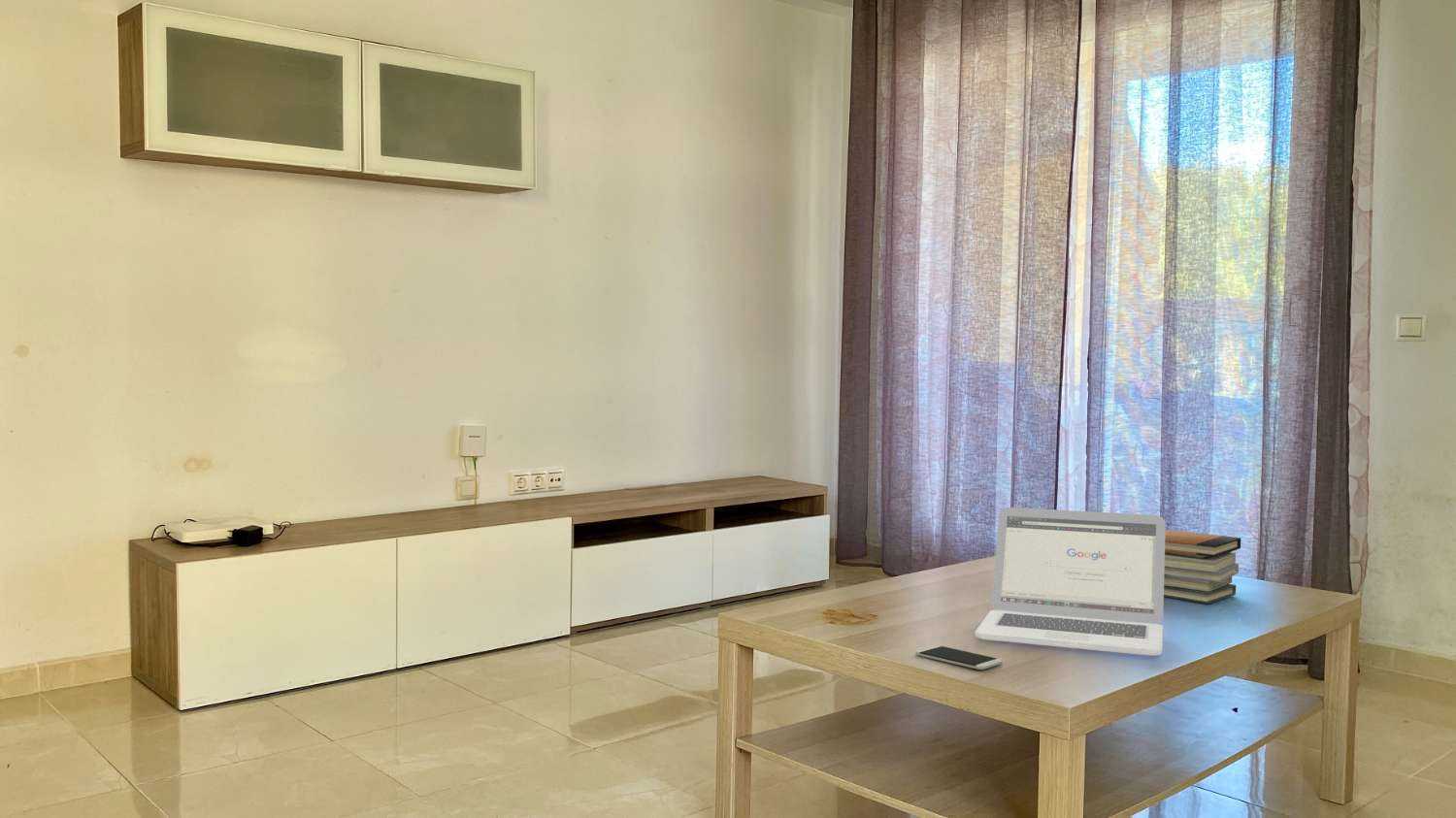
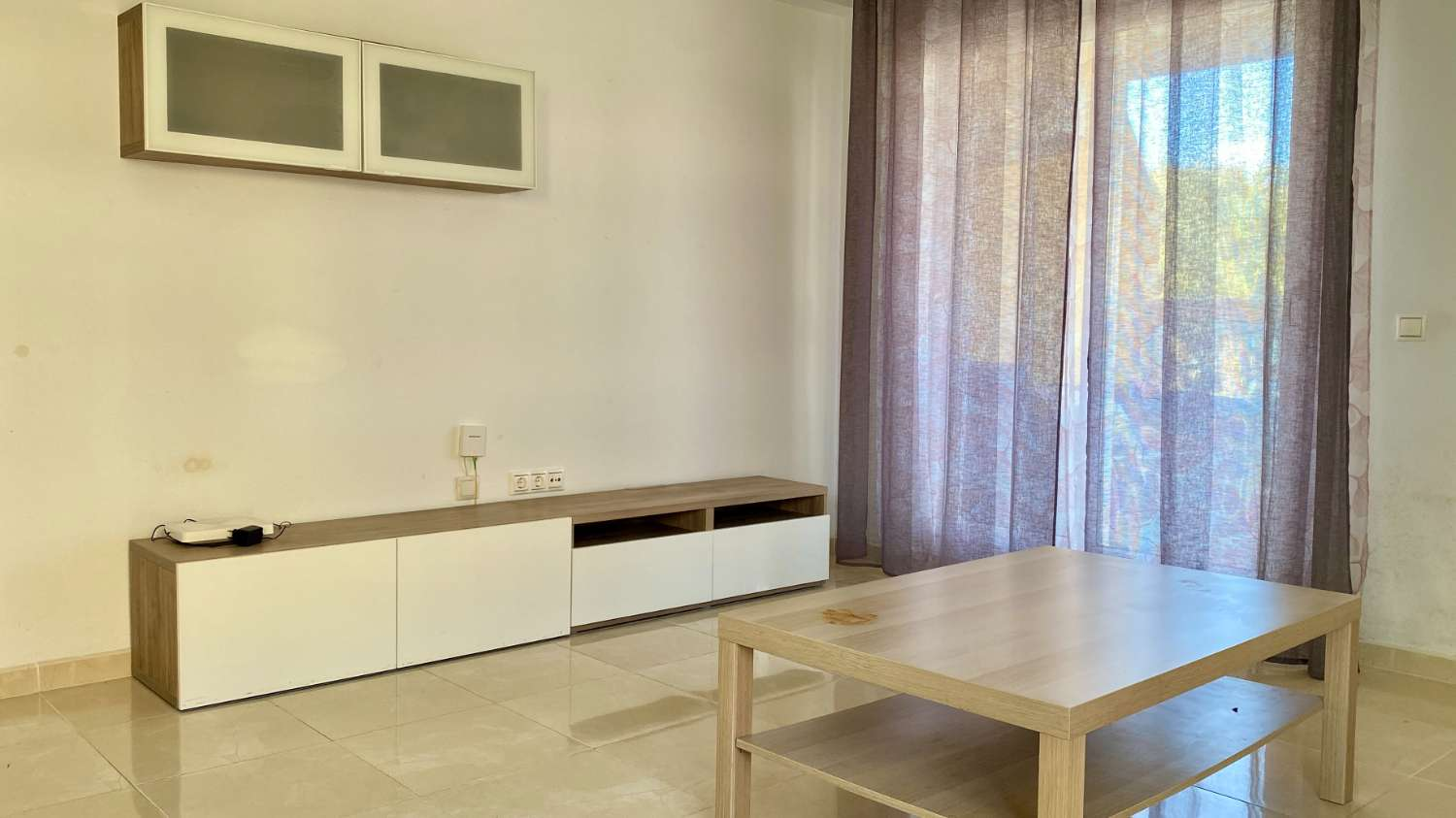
- laptop [975,507,1167,657]
- book stack [1164,529,1241,605]
- smartphone [914,644,1004,671]
